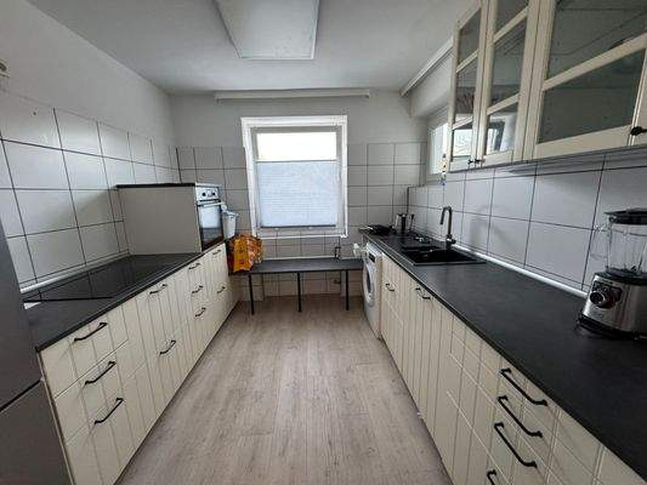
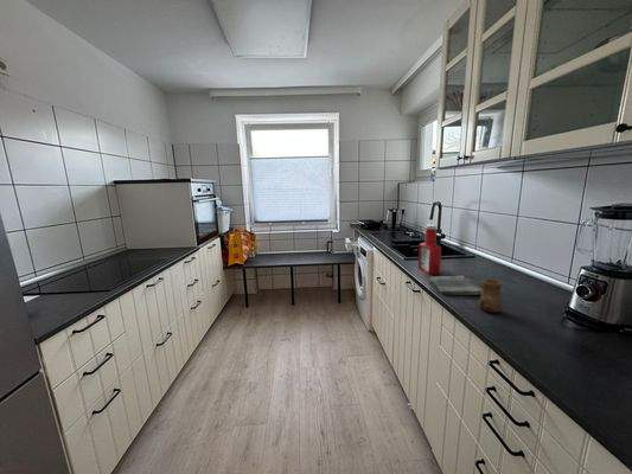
+ soap bottle [417,224,442,276]
+ cup [477,278,503,314]
+ dish towel [428,275,483,296]
